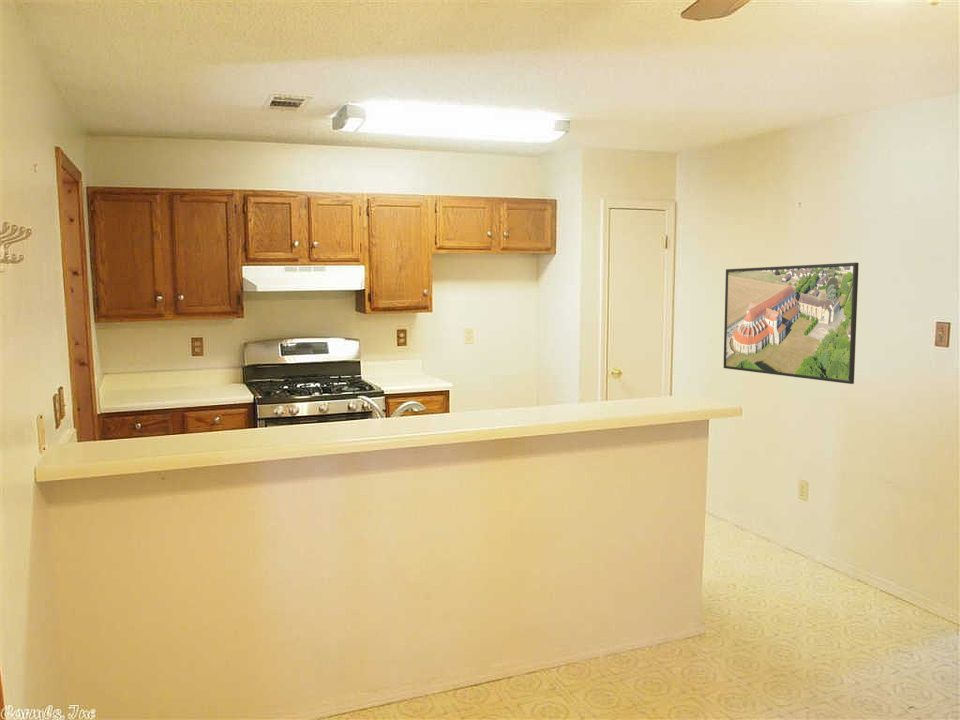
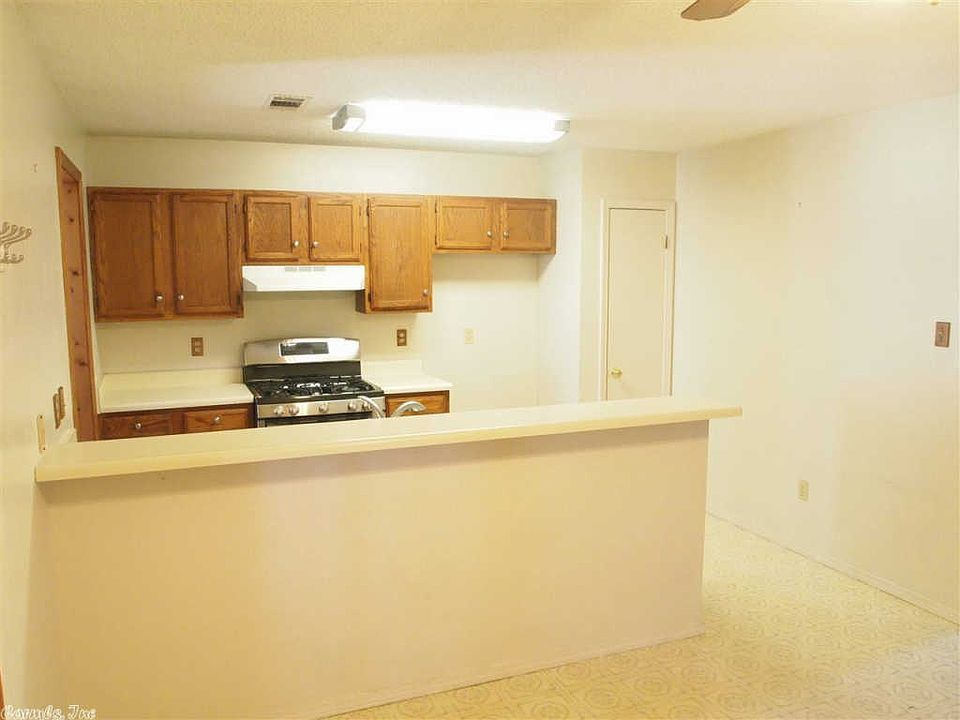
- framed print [723,262,860,385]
